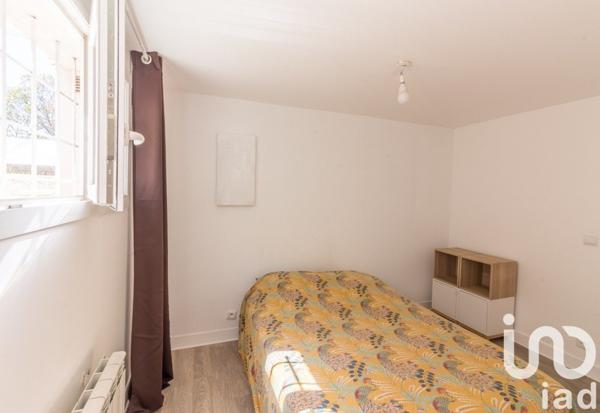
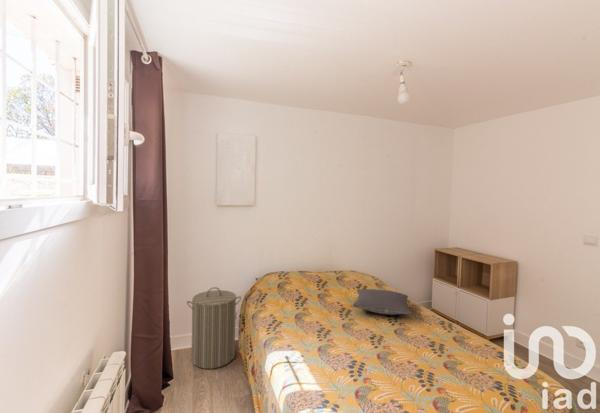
+ pillow [352,288,413,316]
+ laundry hamper [186,286,242,370]
